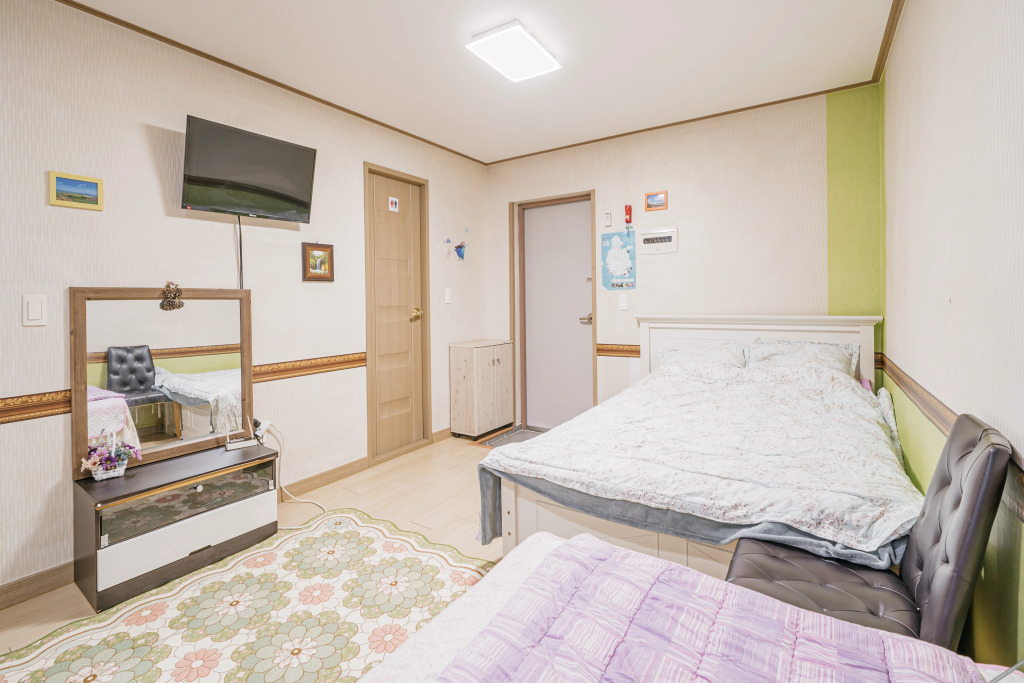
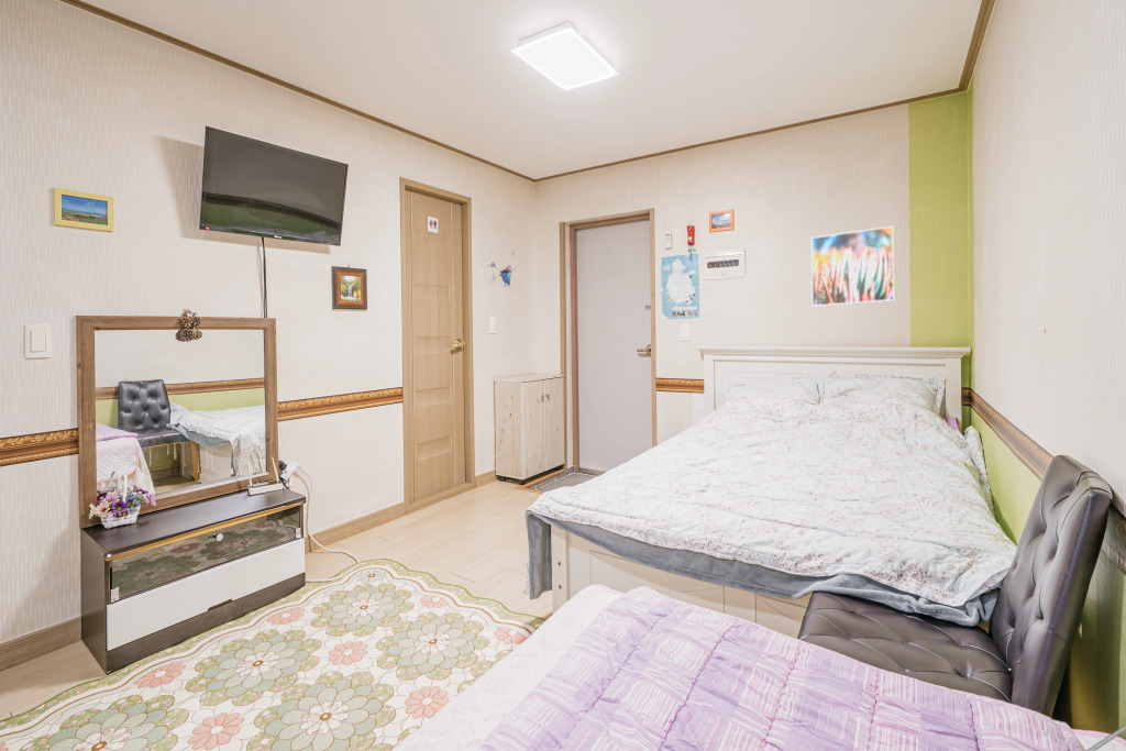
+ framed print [810,224,895,308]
